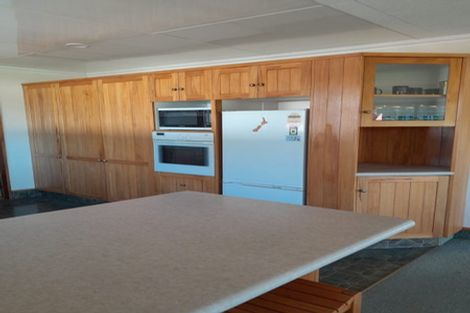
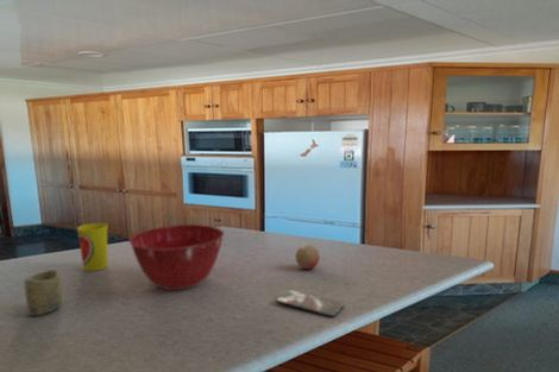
+ cup [23,269,63,317]
+ cup [76,222,108,272]
+ smartphone [275,289,345,319]
+ mixing bowl [128,223,225,291]
+ fruit [294,244,321,270]
